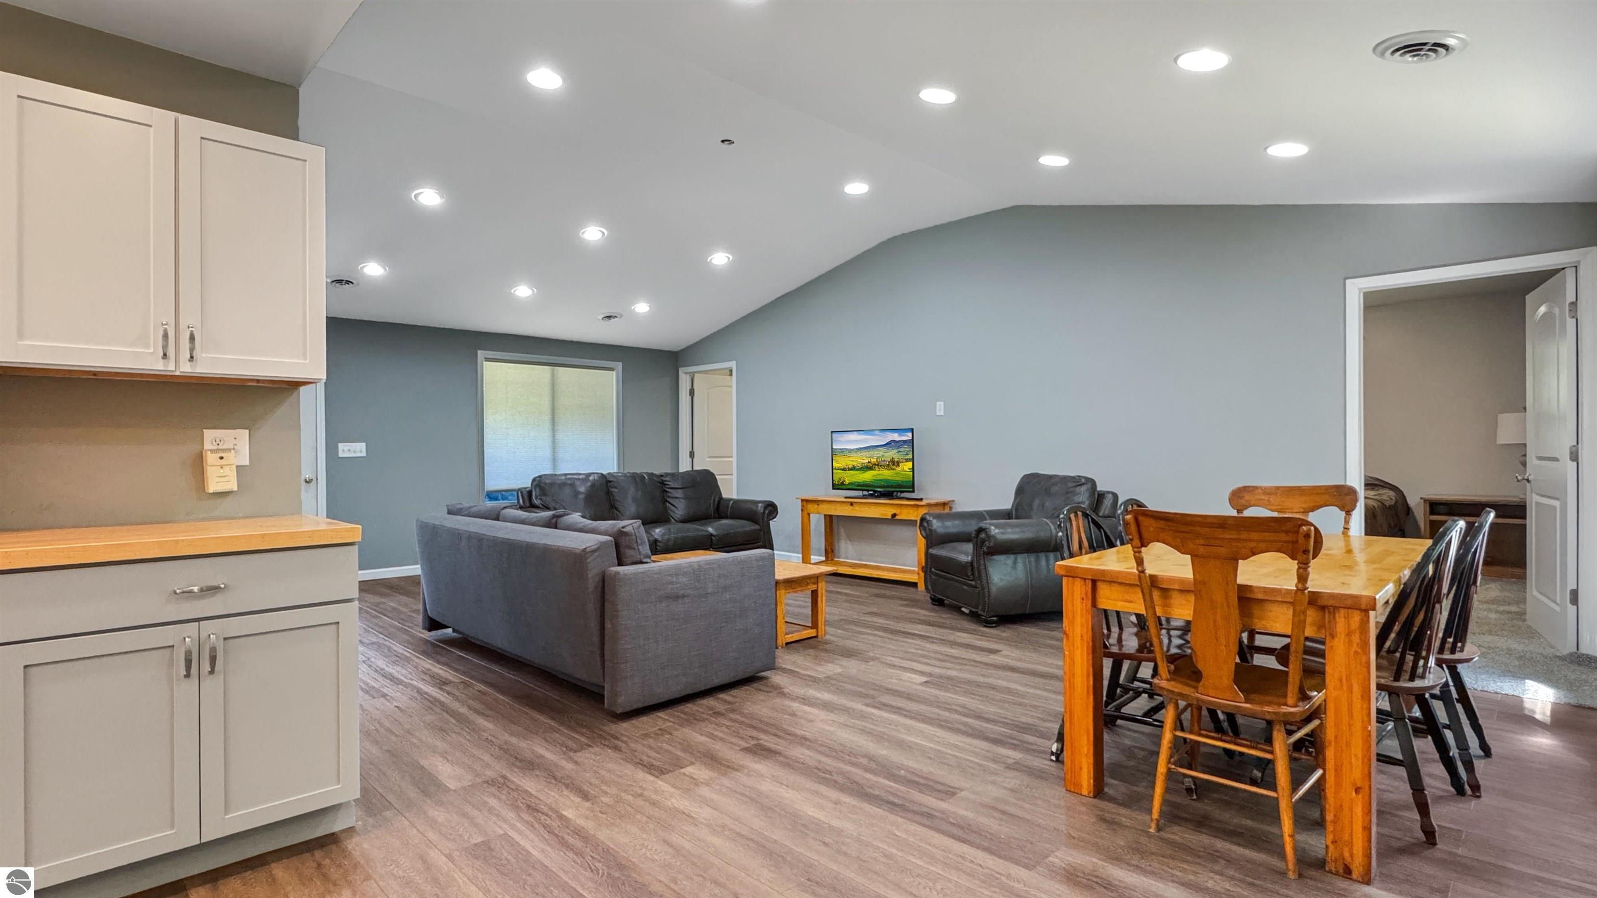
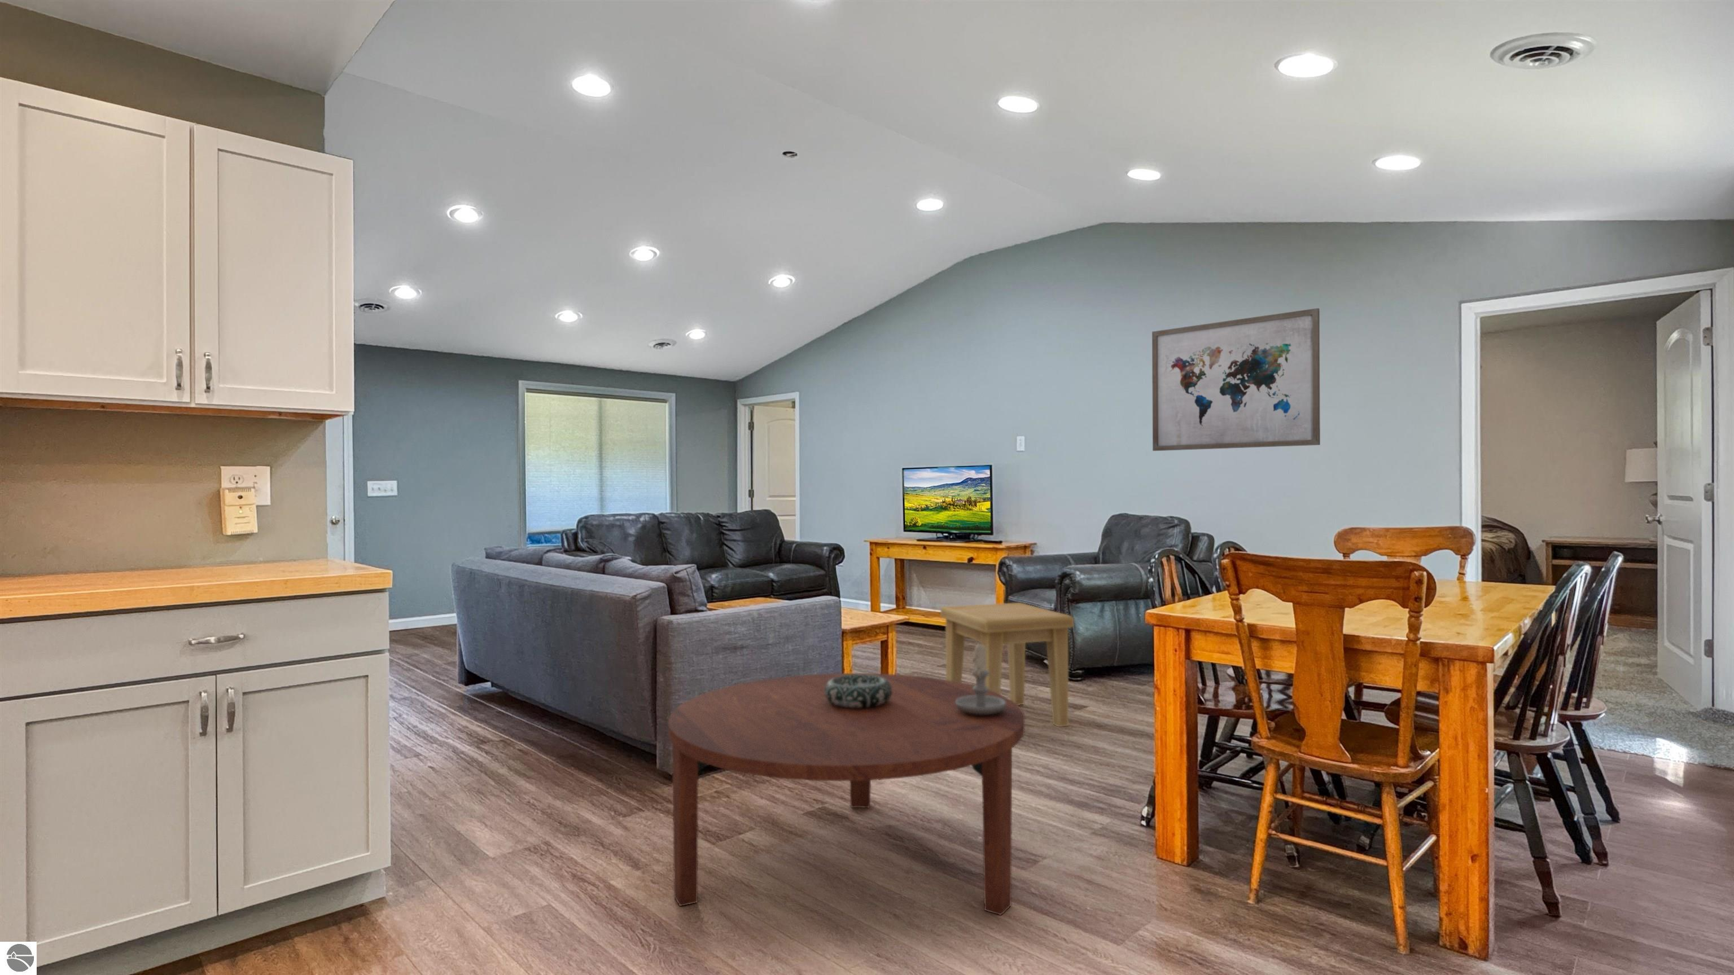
+ coffee table [668,673,1025,915]
+ decorative bowl [824,675,892,708]
+ wall art [1152,307,1321,451]
+ candle [955,642,1006,715]
+ side table [940,602,1074,727]
